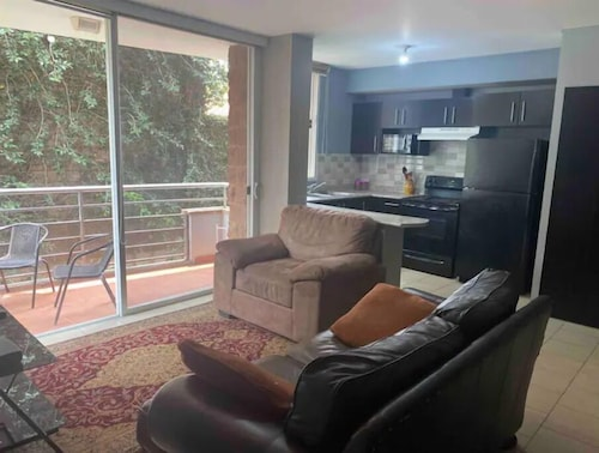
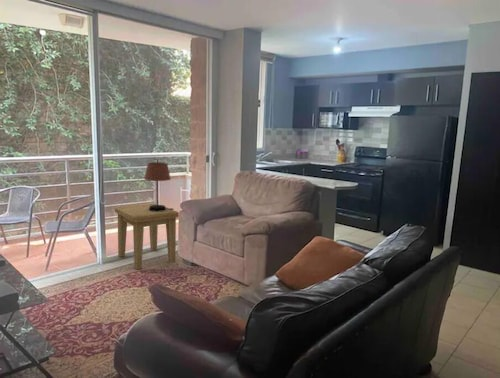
+ table lamp [143,158,174,212]
+ side table [114,203,180,270]
